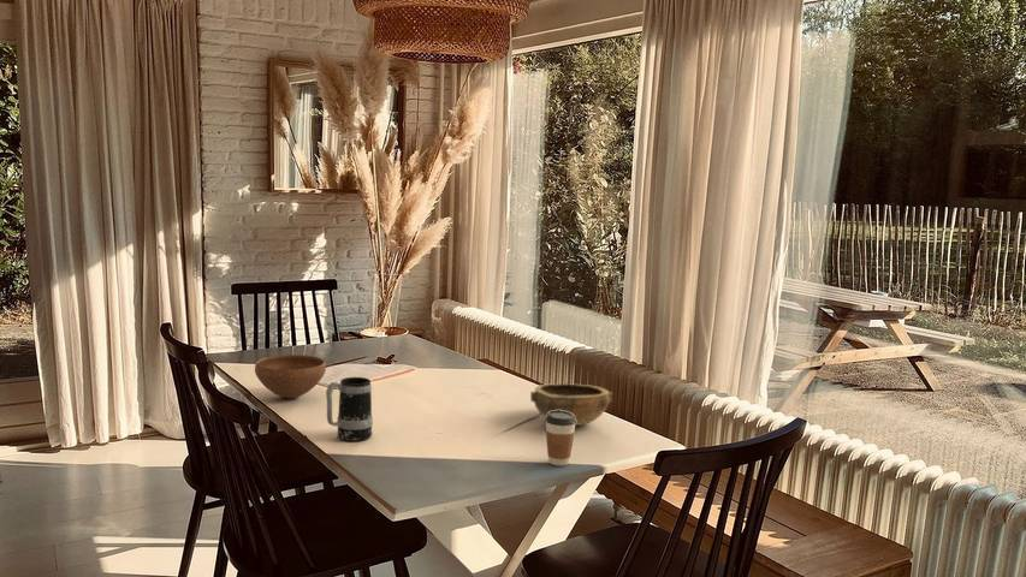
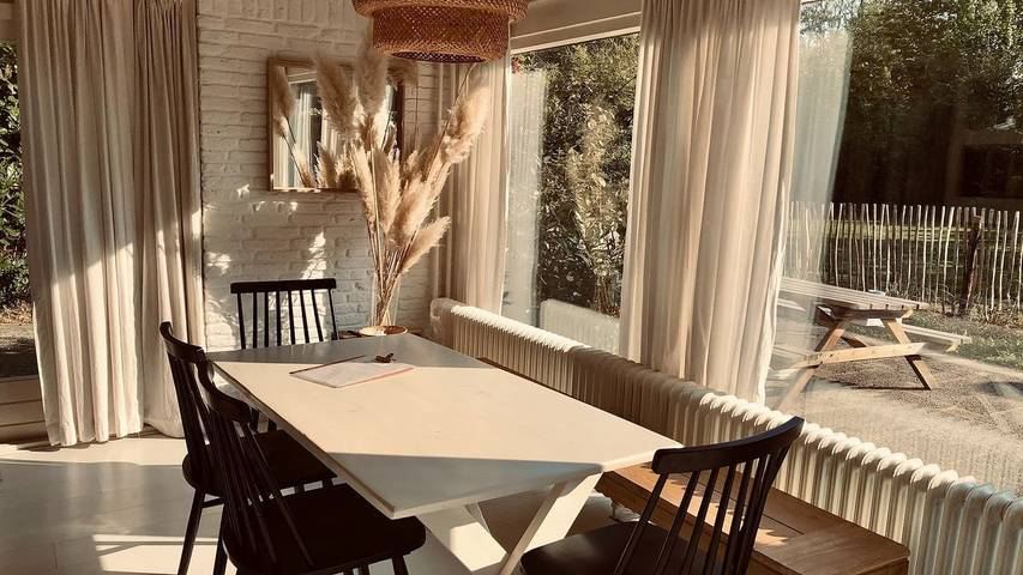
- coffee cup [544,410,576,466]
- bowl [254,353,327,400]
- mug [325,376,374,442]
- bowl [529,382,613,427]
